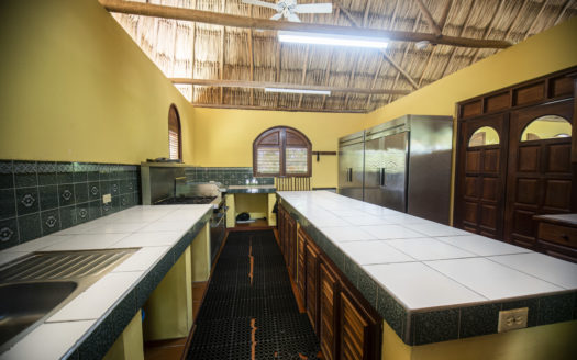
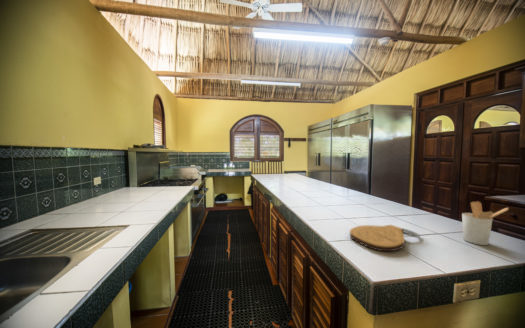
+ utensil holder [461,200,510,246]
+ key chain [349,224,421,252]
